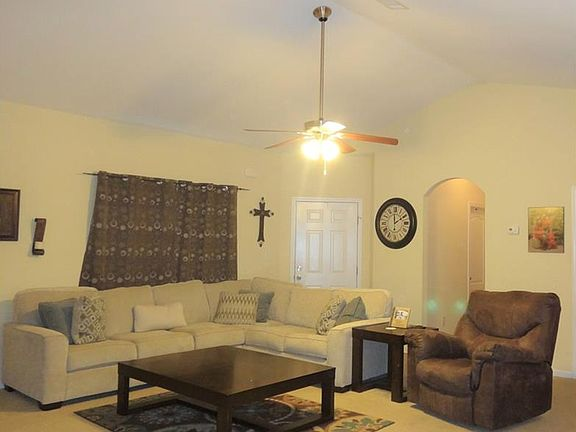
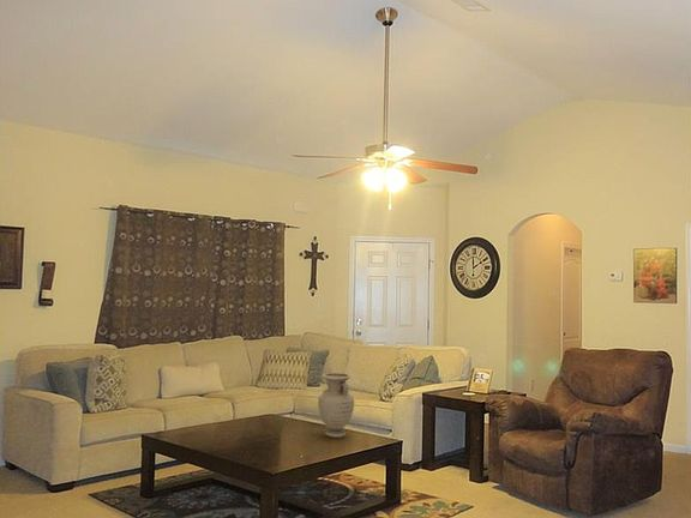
+ vase [317,372,355,439]
